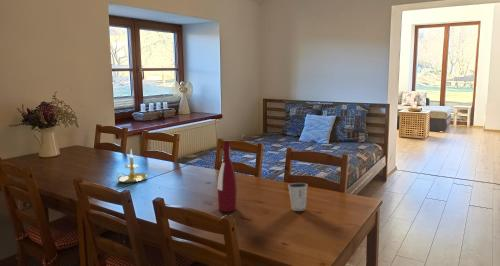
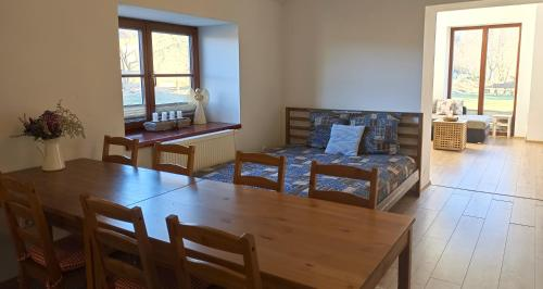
- alcohol [217,141,238,213]
- dixie cup [287,182,309,212]
- candle holder [114,149,148,184]
